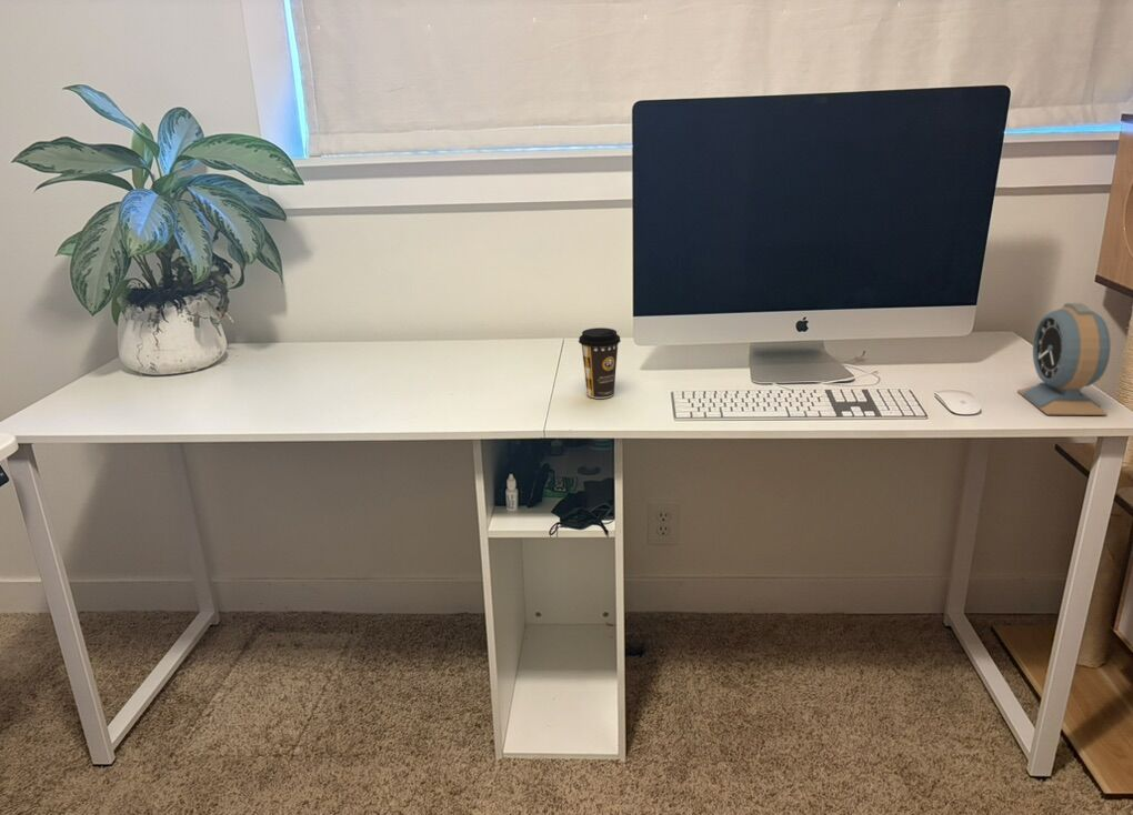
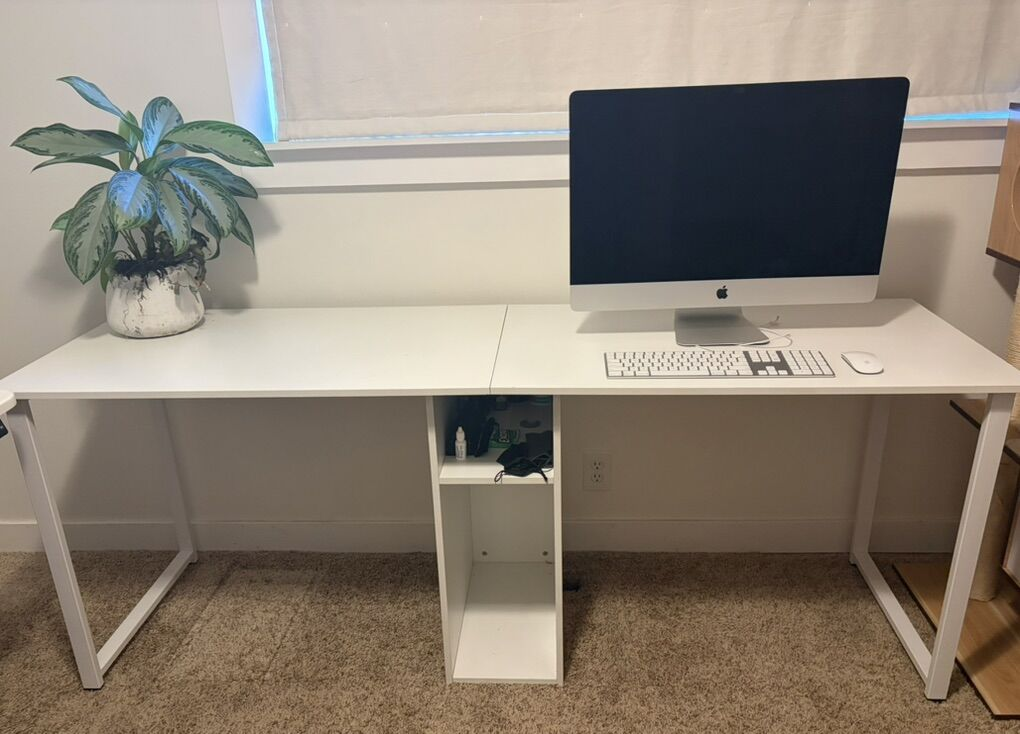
- coffee cup [578,326,622,400]
- alarm clock [1016,302,1112,416]
